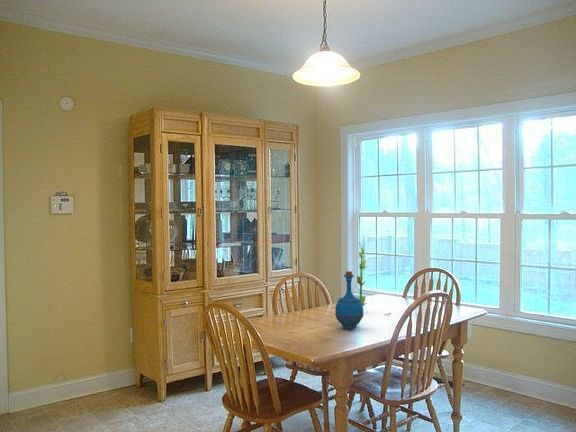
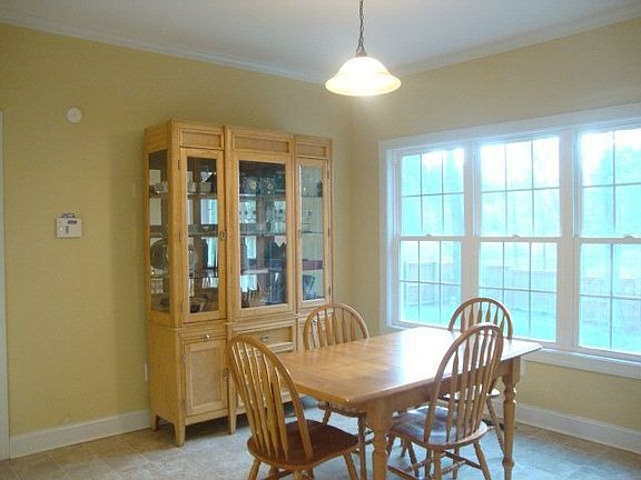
- plant [356,240,392,316]
- bottle [334,270,365,330]
